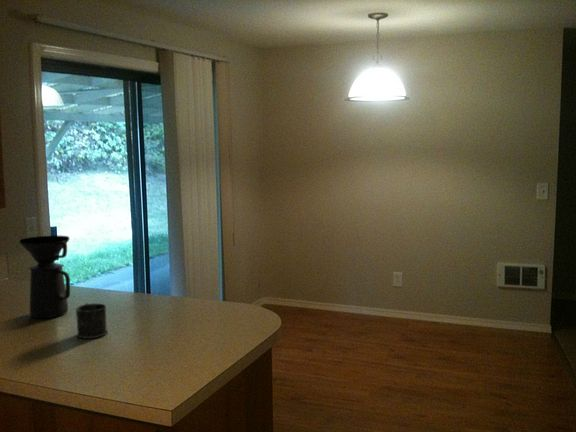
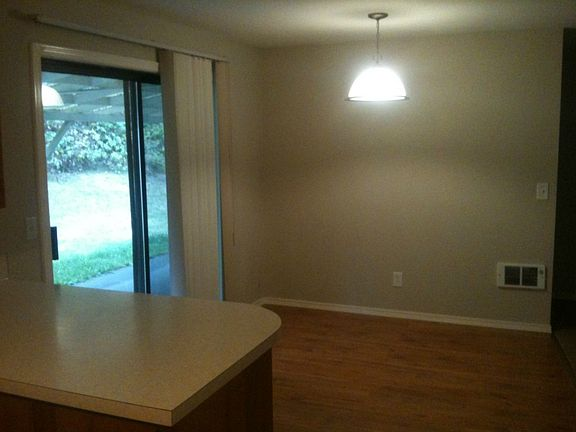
- coffee maker [19,235,71,319]
- mug [75,302,109,340]
